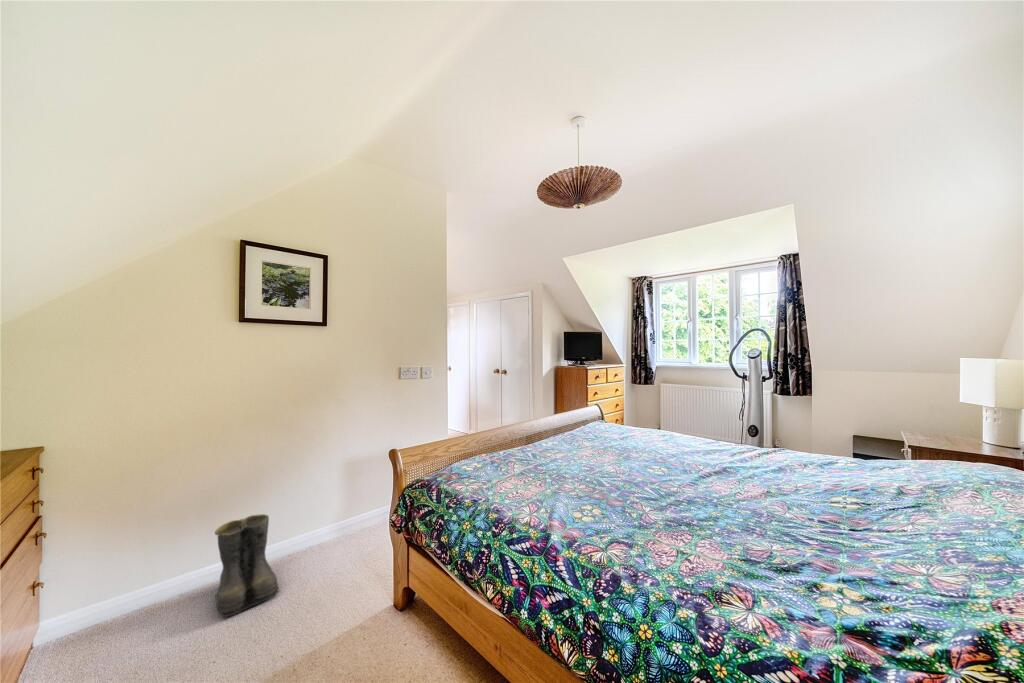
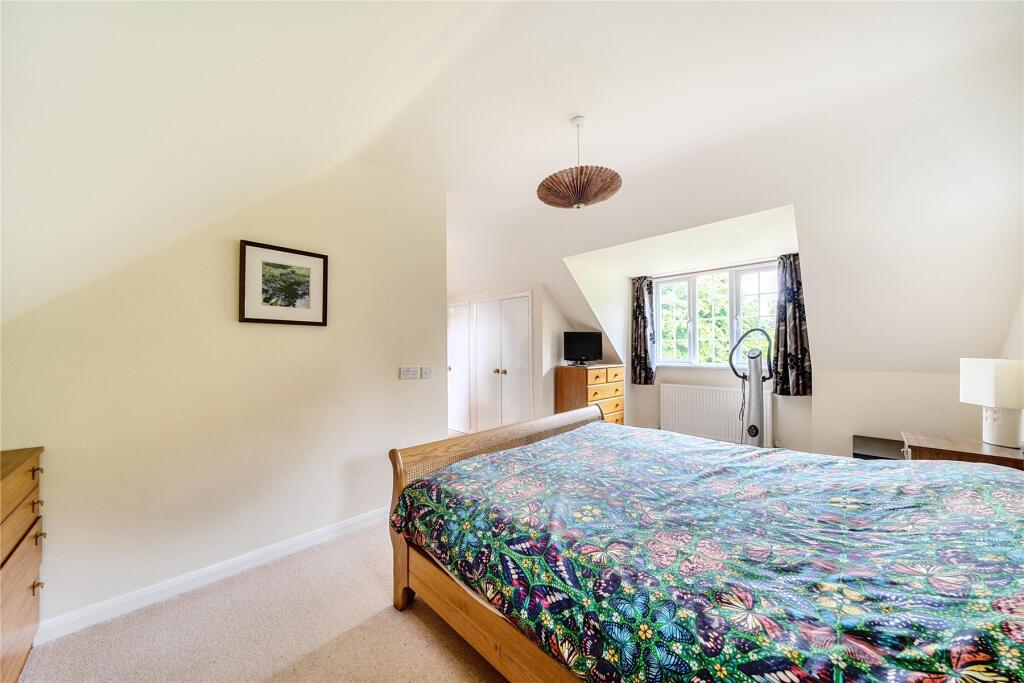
- boots [214,513,281,618]
